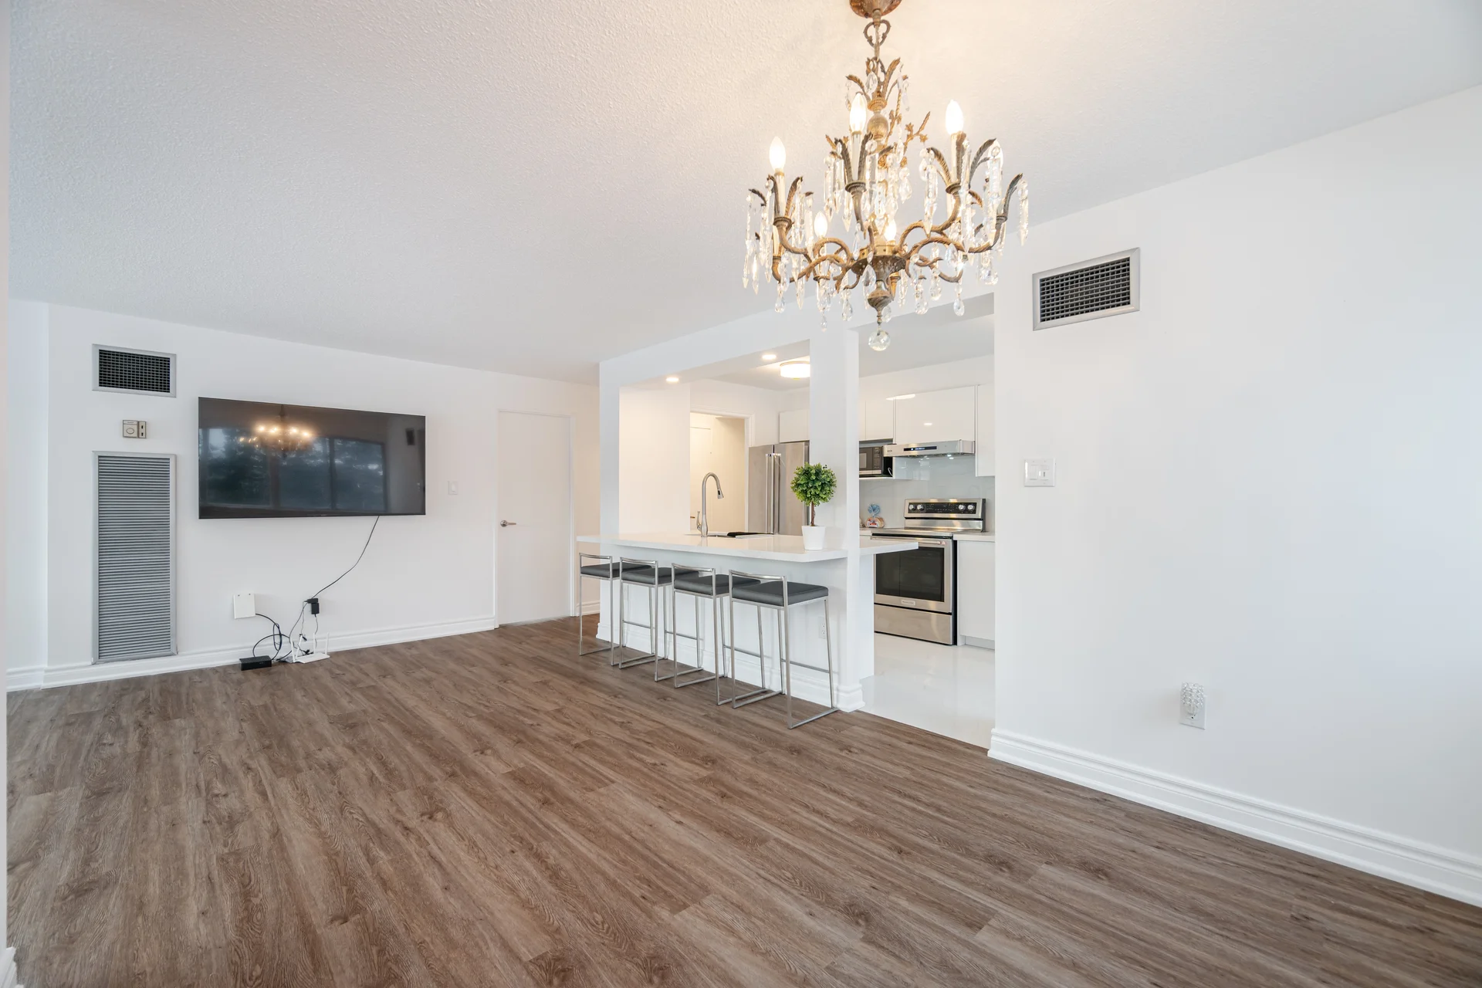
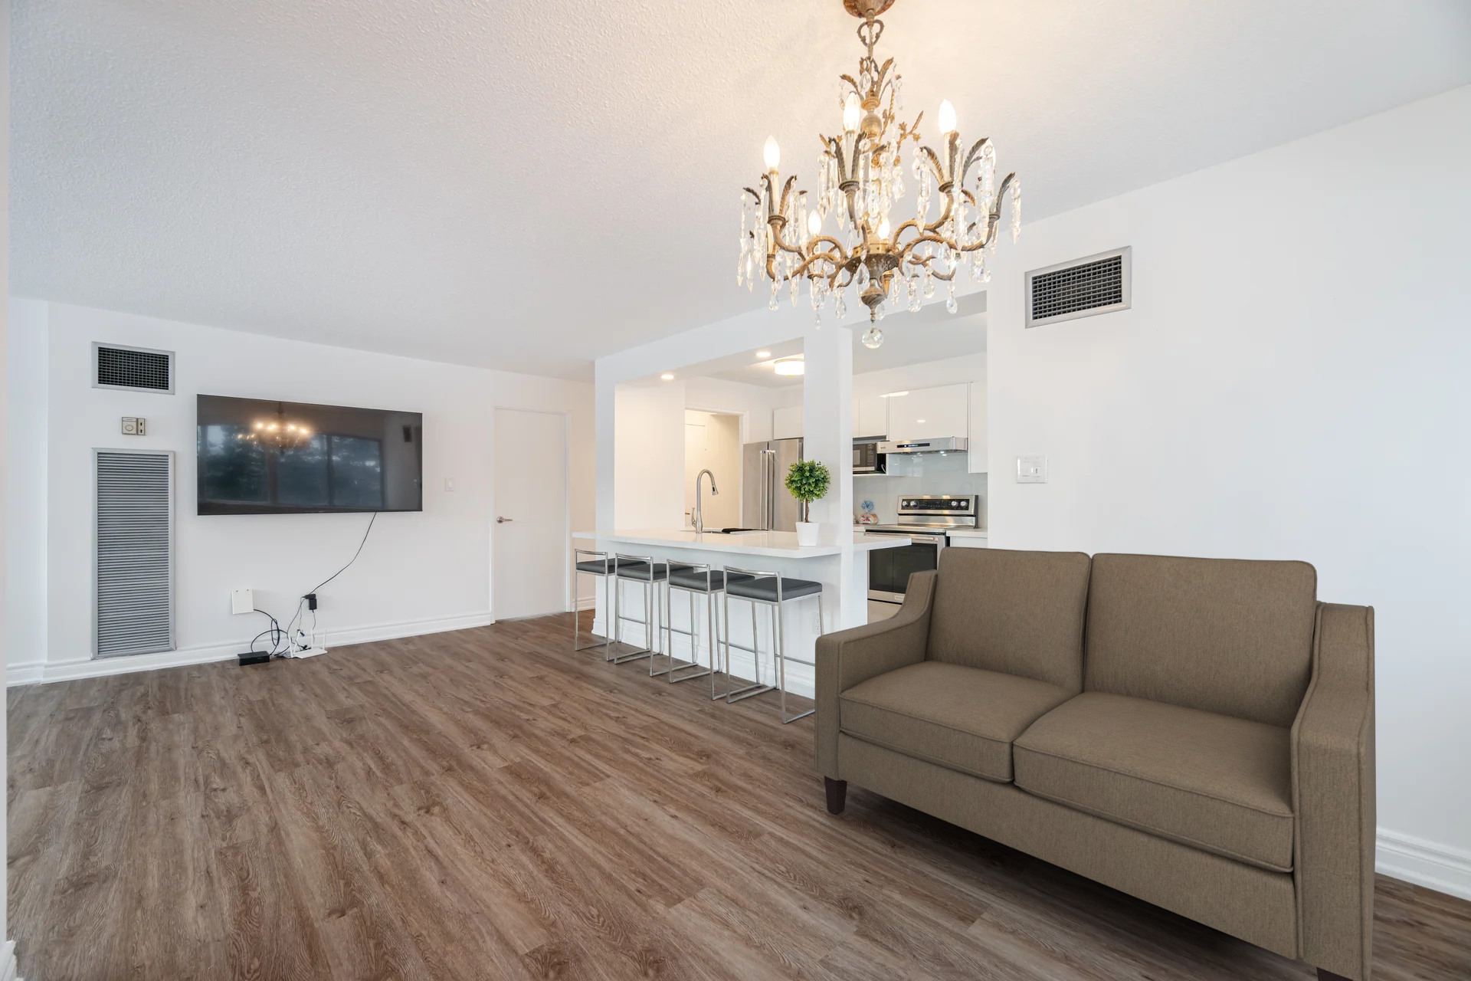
+ sofa [813,545,1378,981]
